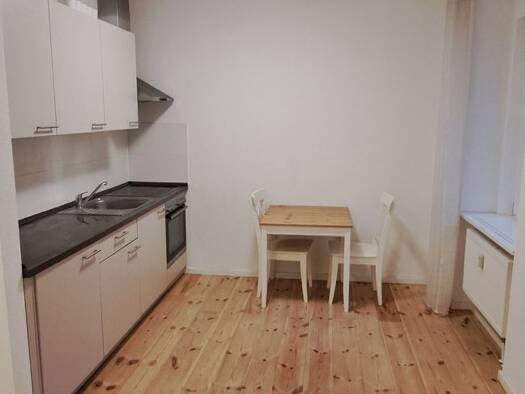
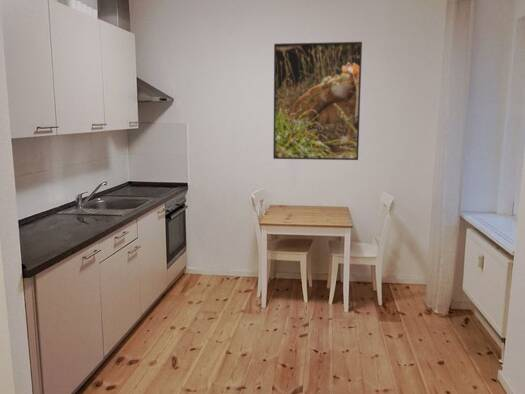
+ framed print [272,41,363,161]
